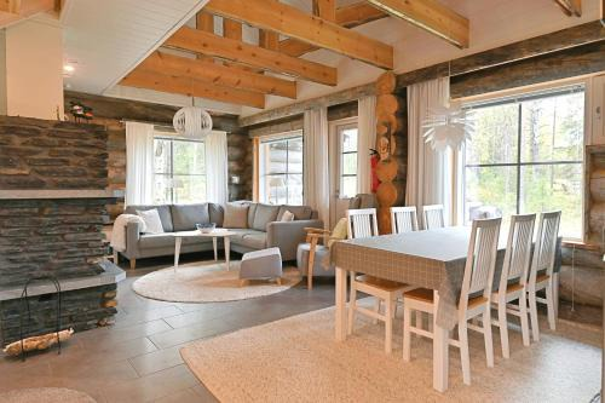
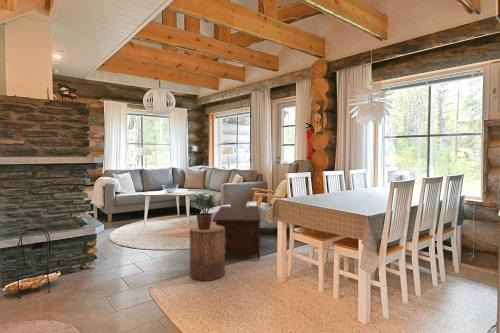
+ stool [189,224,226,282]
+ cabinet [211,205,262,261]
+ potted plant [193,193,217,230]
